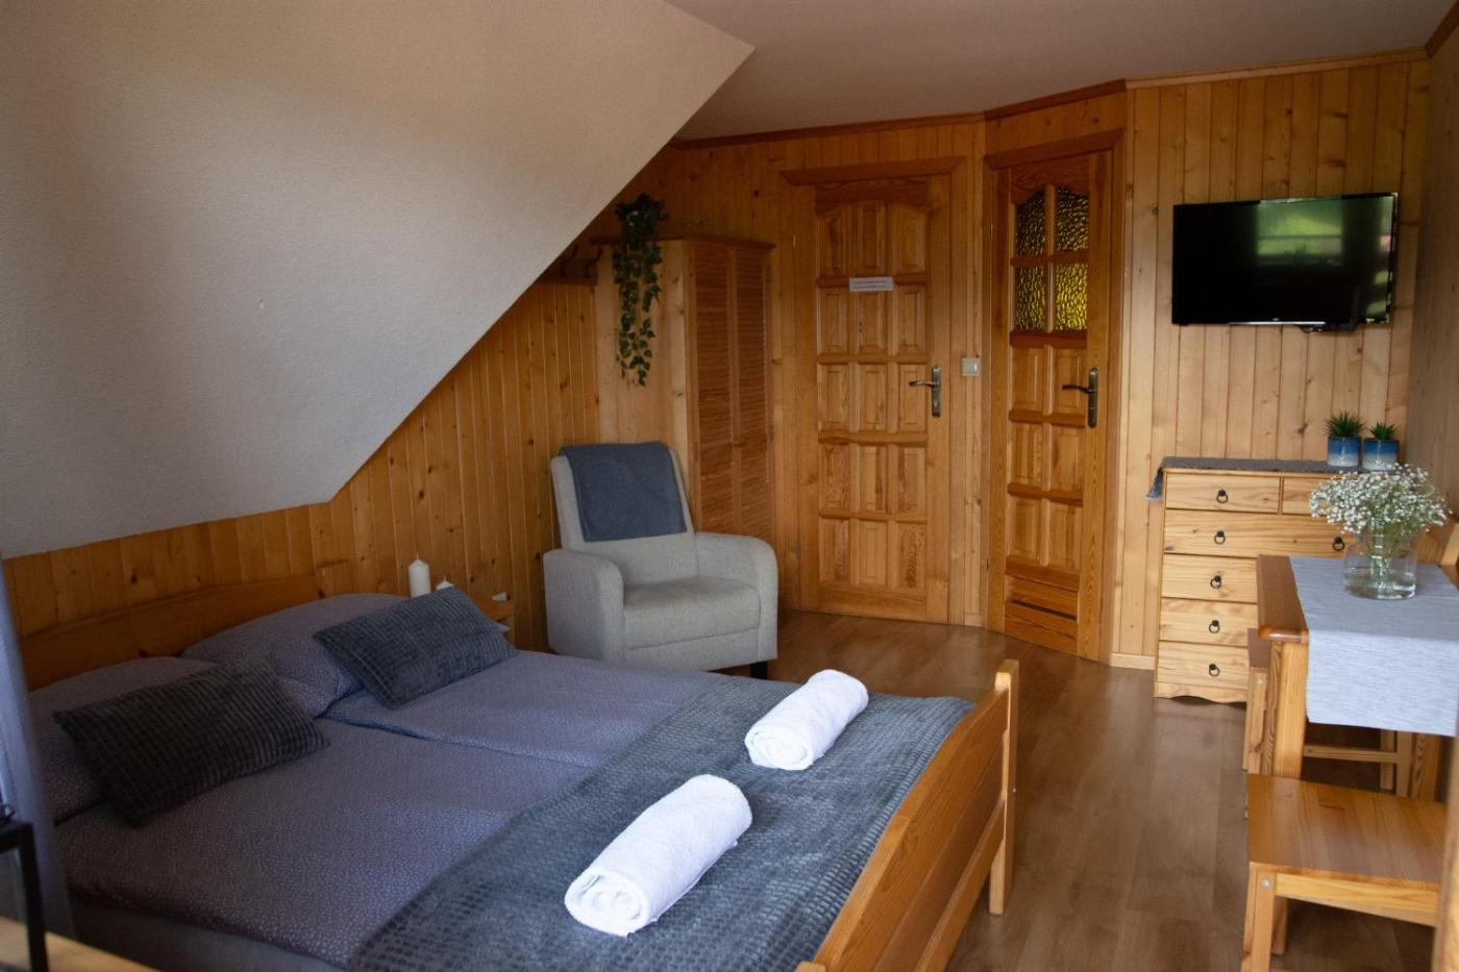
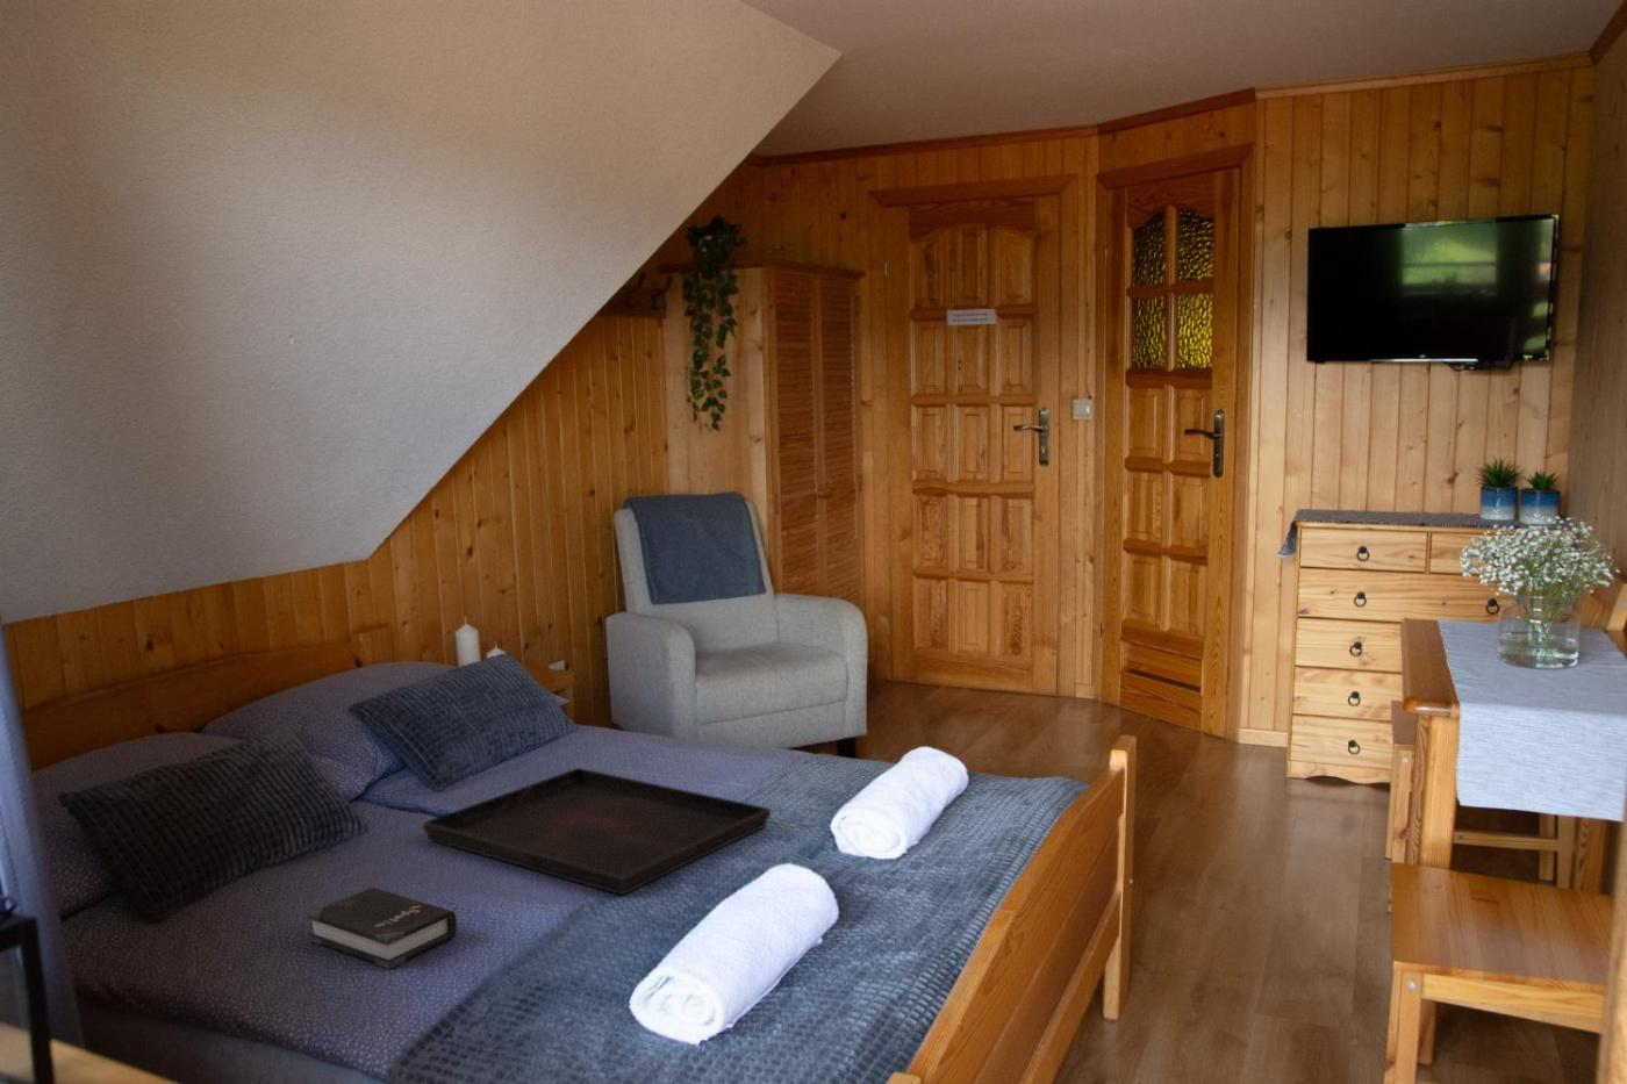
+ serving tray [422,767,772,895]
+ hardback book [306,887,458,970]
